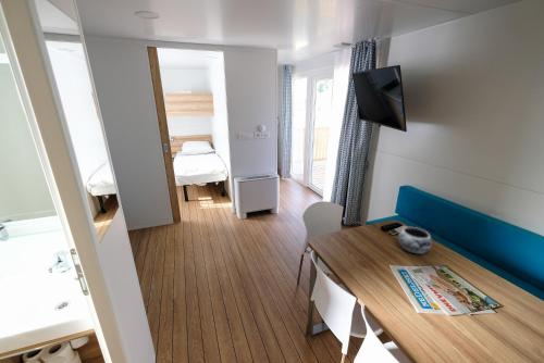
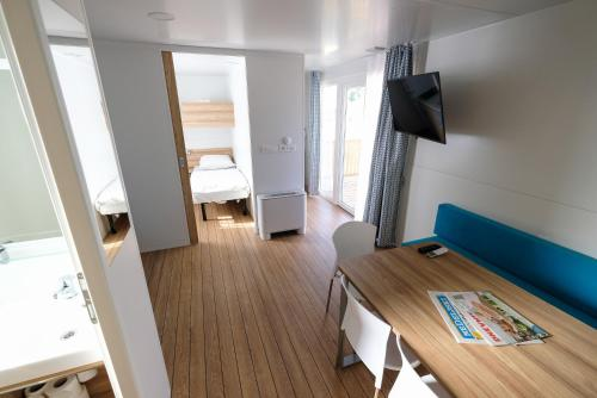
- decorative bowl [397,226,433,255]
